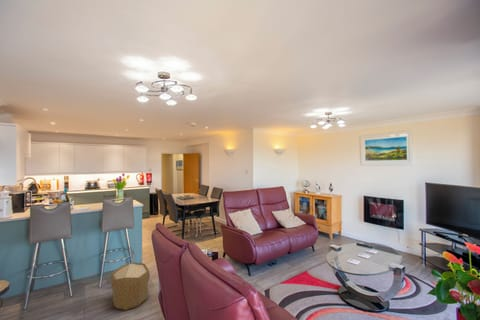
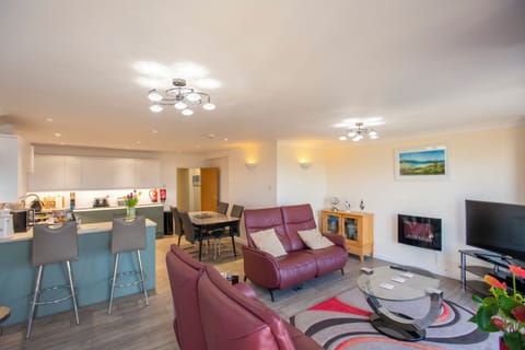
- pouf [109,262,151,311]
